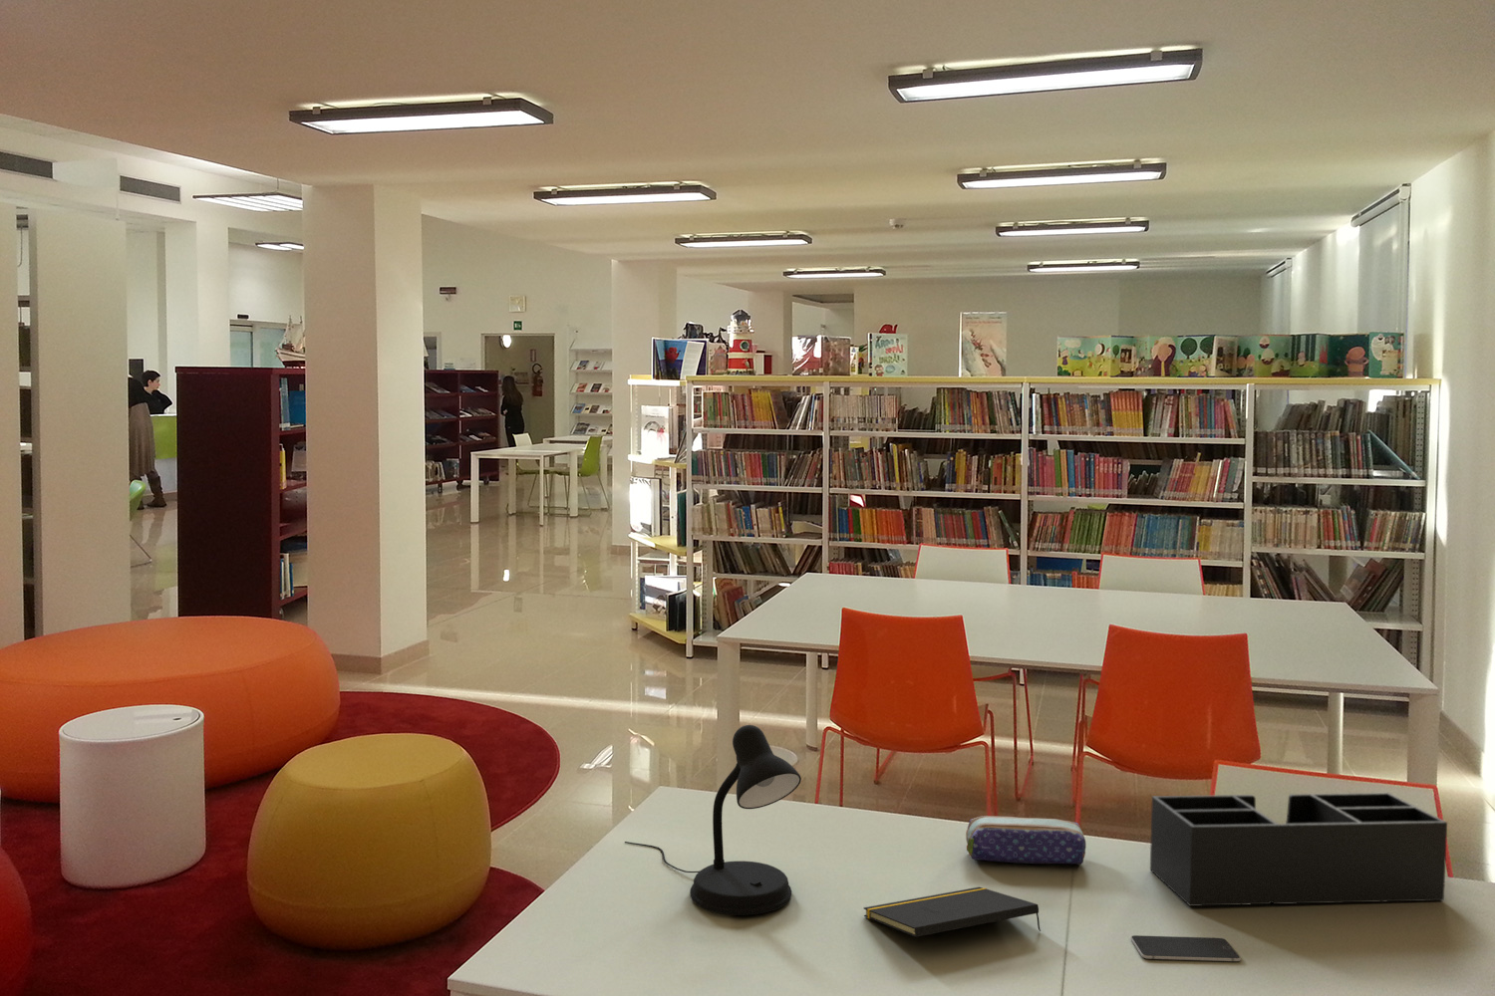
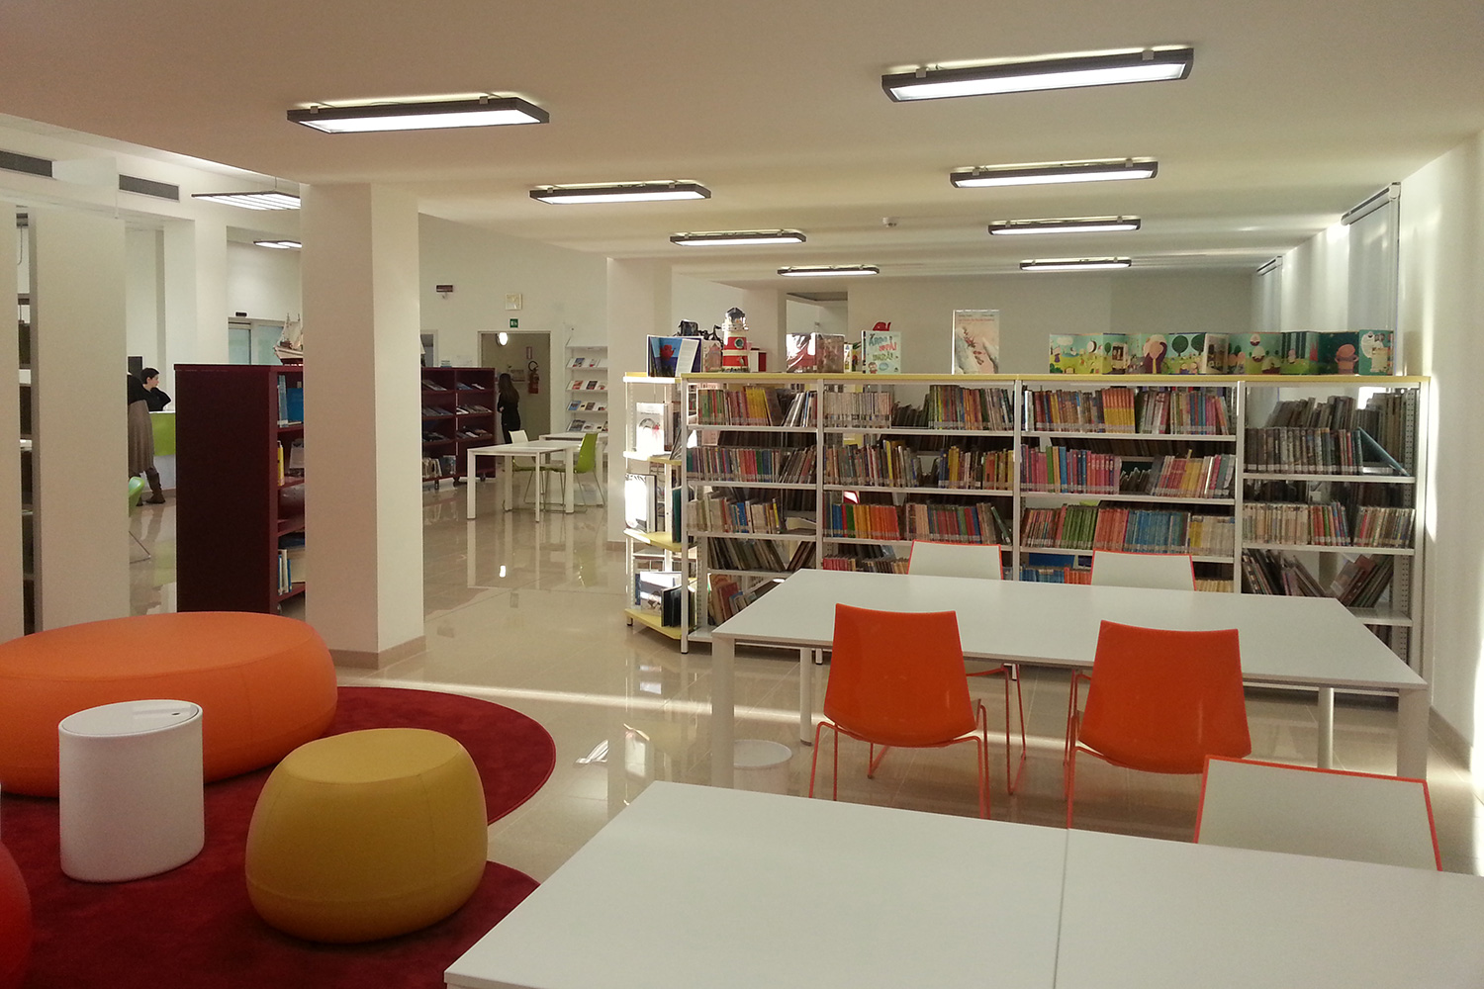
- desk lamp [624,724,802,916]
- notepad [863,886,1041,938]
- pencil case [964,815,1087,866]
- smartphone [1130,934,1241,963]
- desk organizer [1149,791,1448,907]
